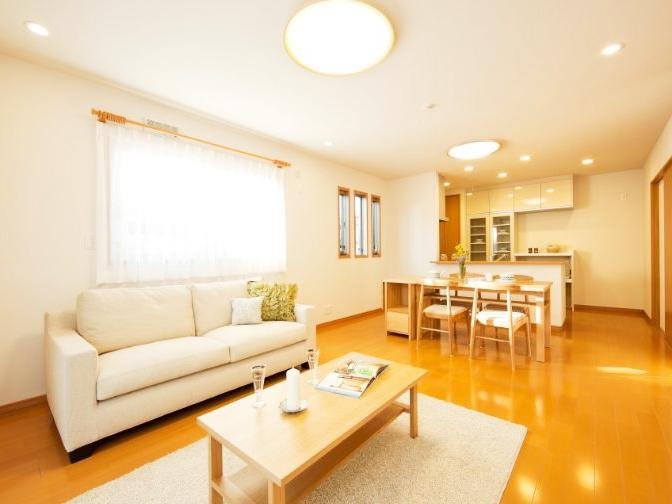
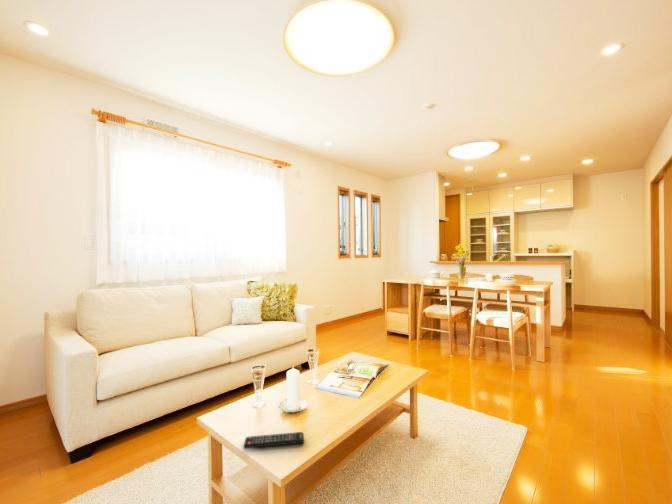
+ remote control [242,431,305,449]
